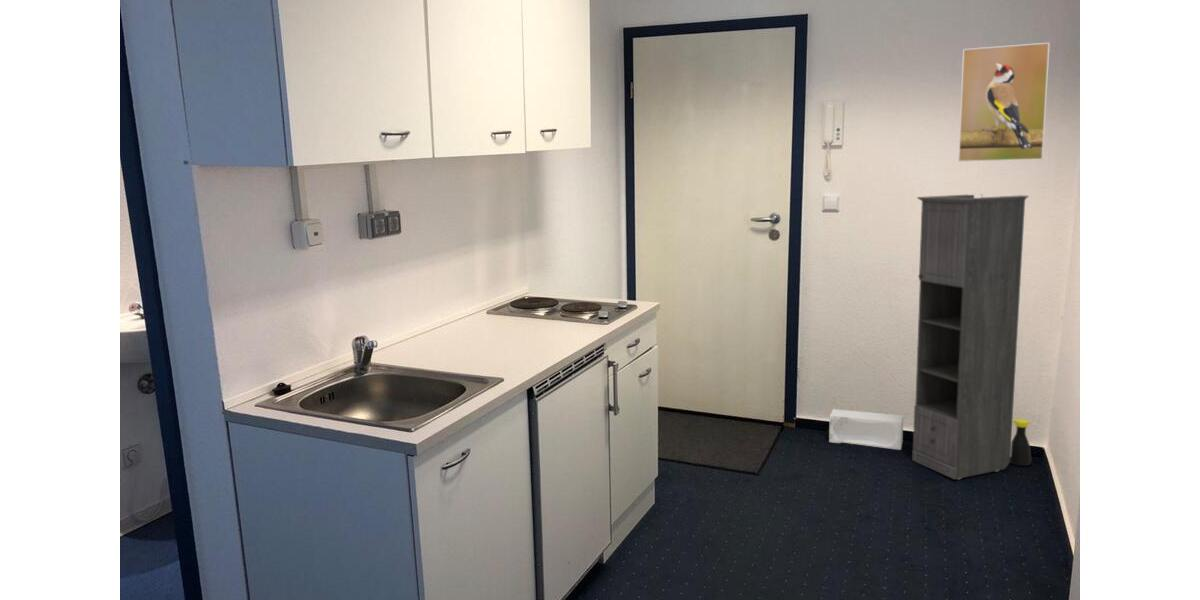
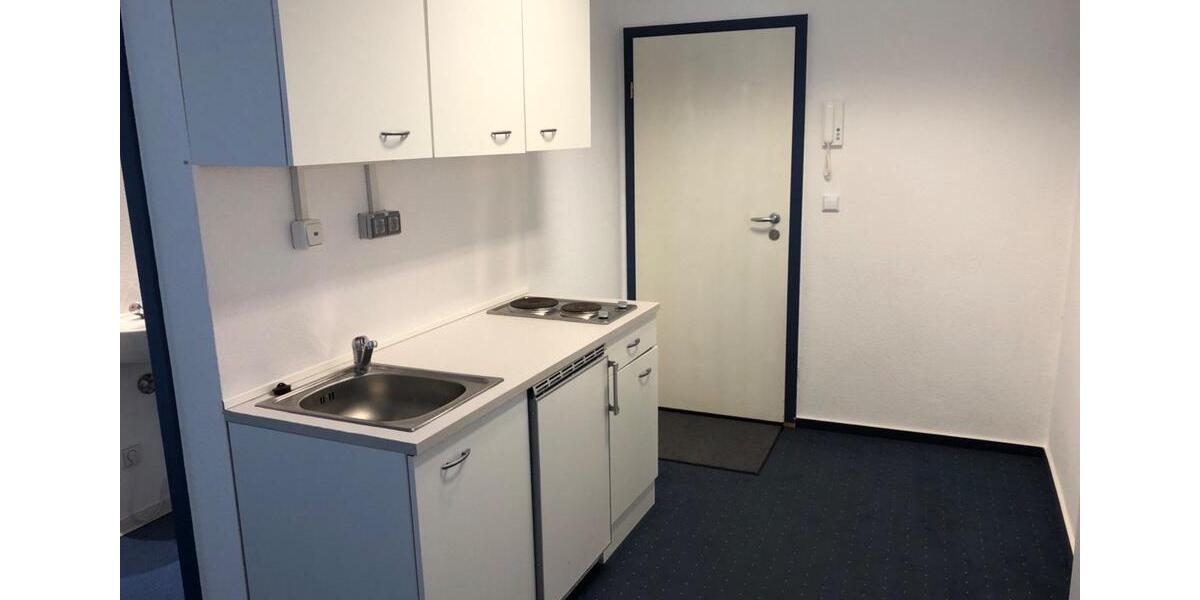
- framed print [957,41,1051,163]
- bottle [1009,418,1032,467]
- storage cabinet [911,193,1029,480]
- bathtub [828,408,904,451]
